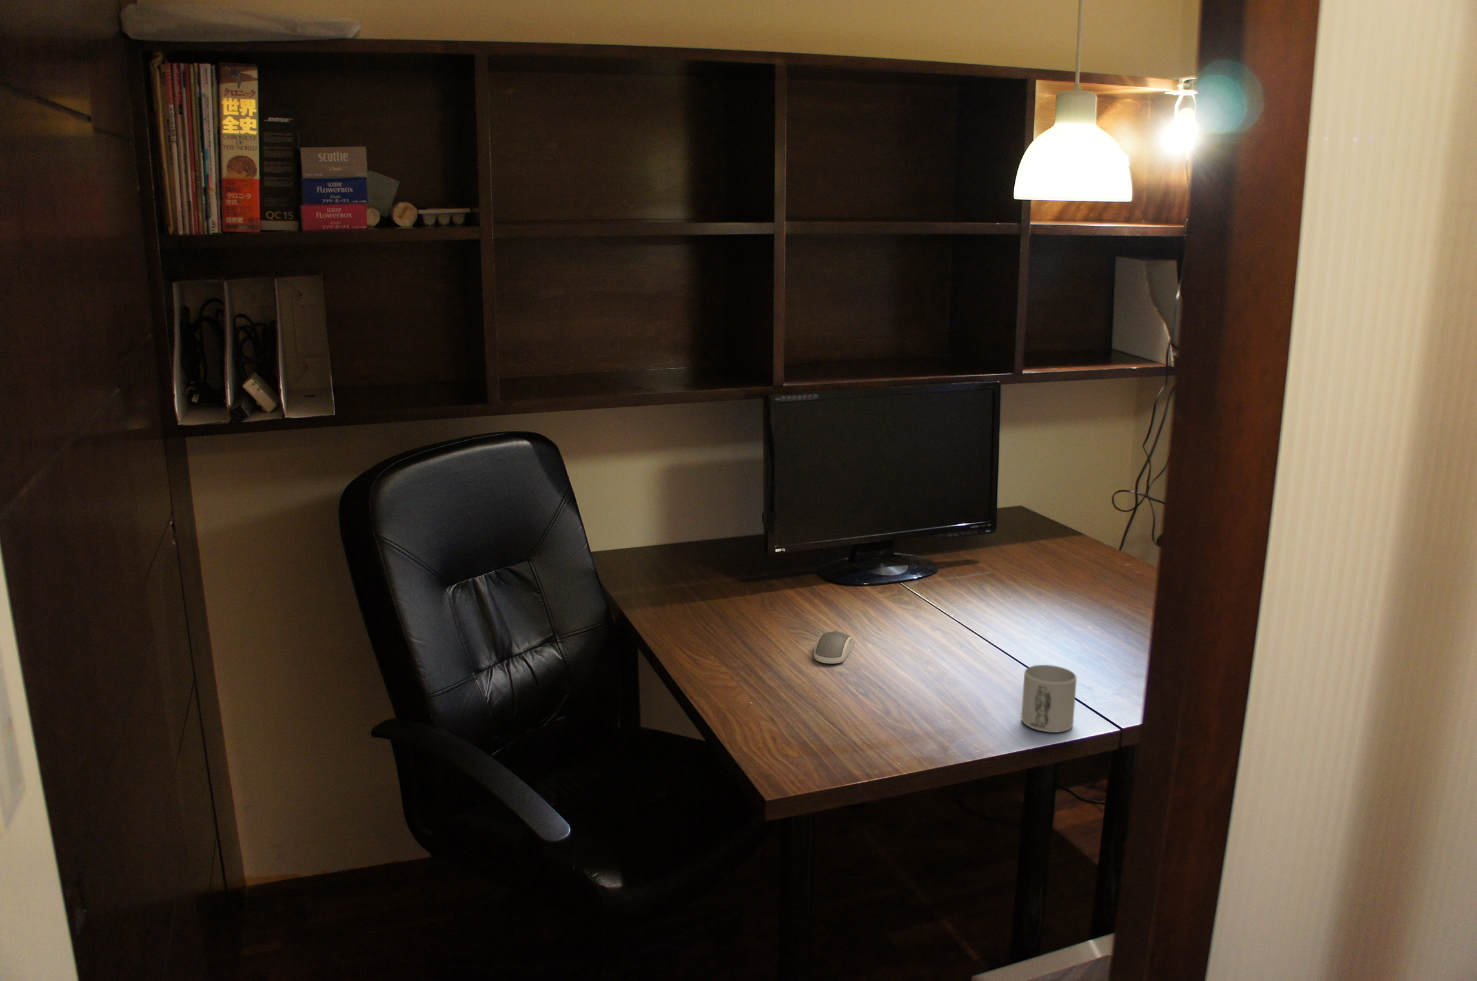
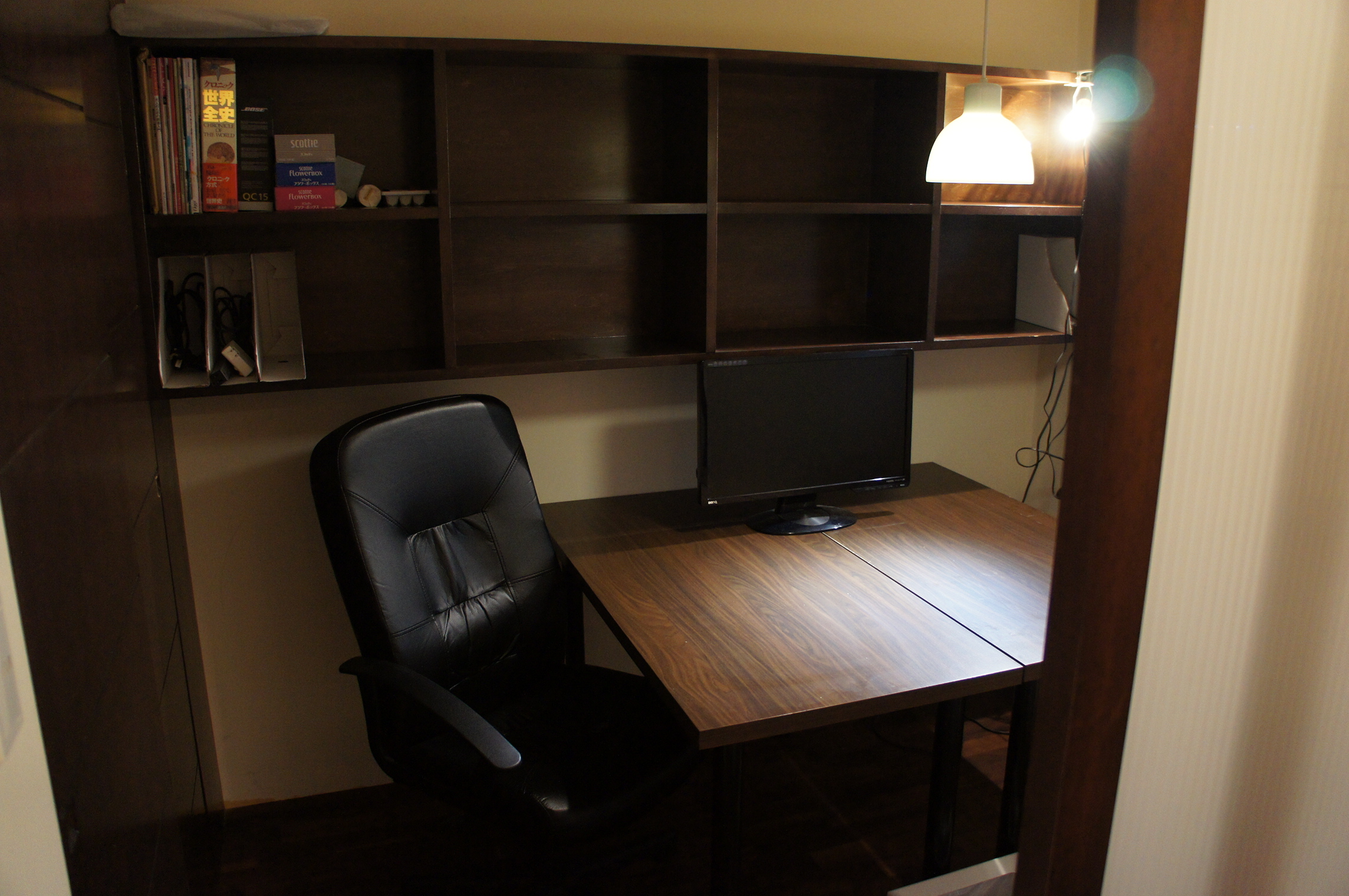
- computer mouse [813,631,855,665]
- mug [1020,665,1077,734]
